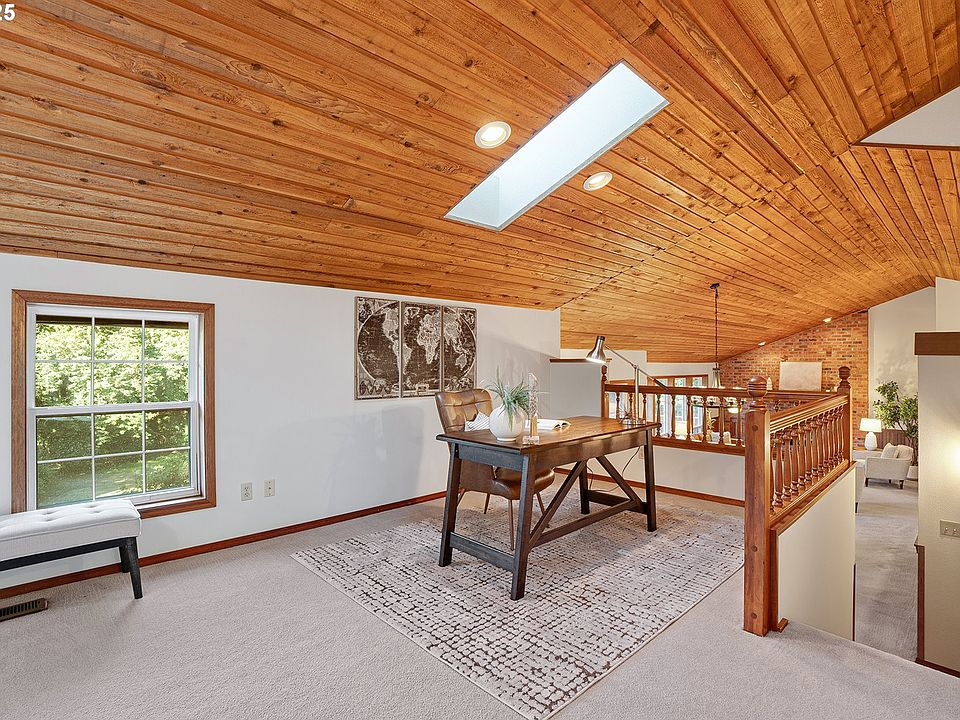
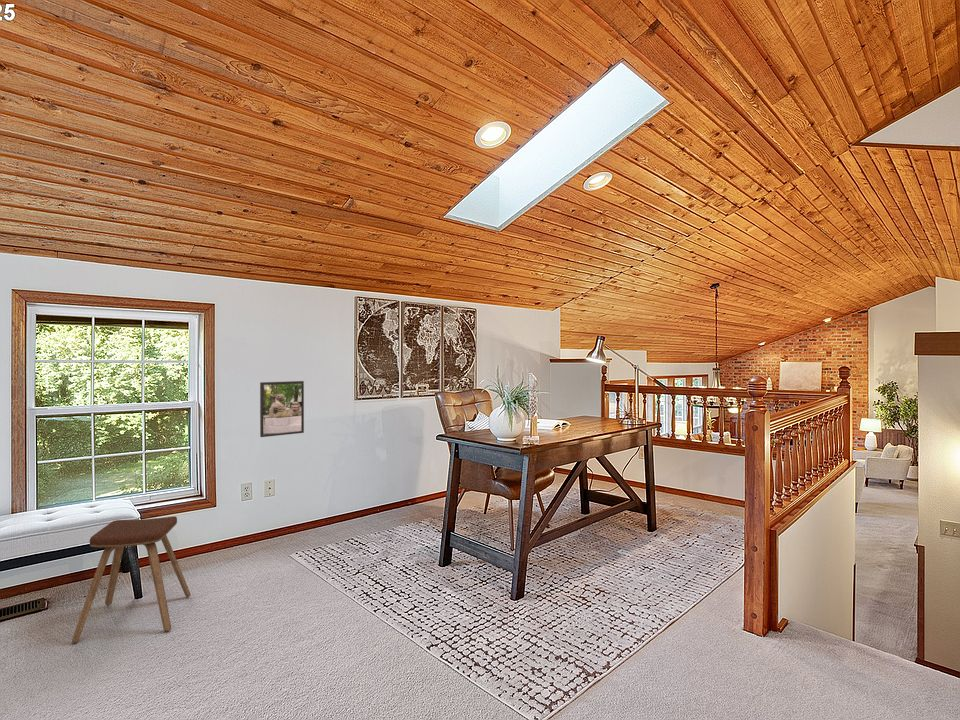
+ music stool [71,515,192,644]
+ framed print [259,380,305,438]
